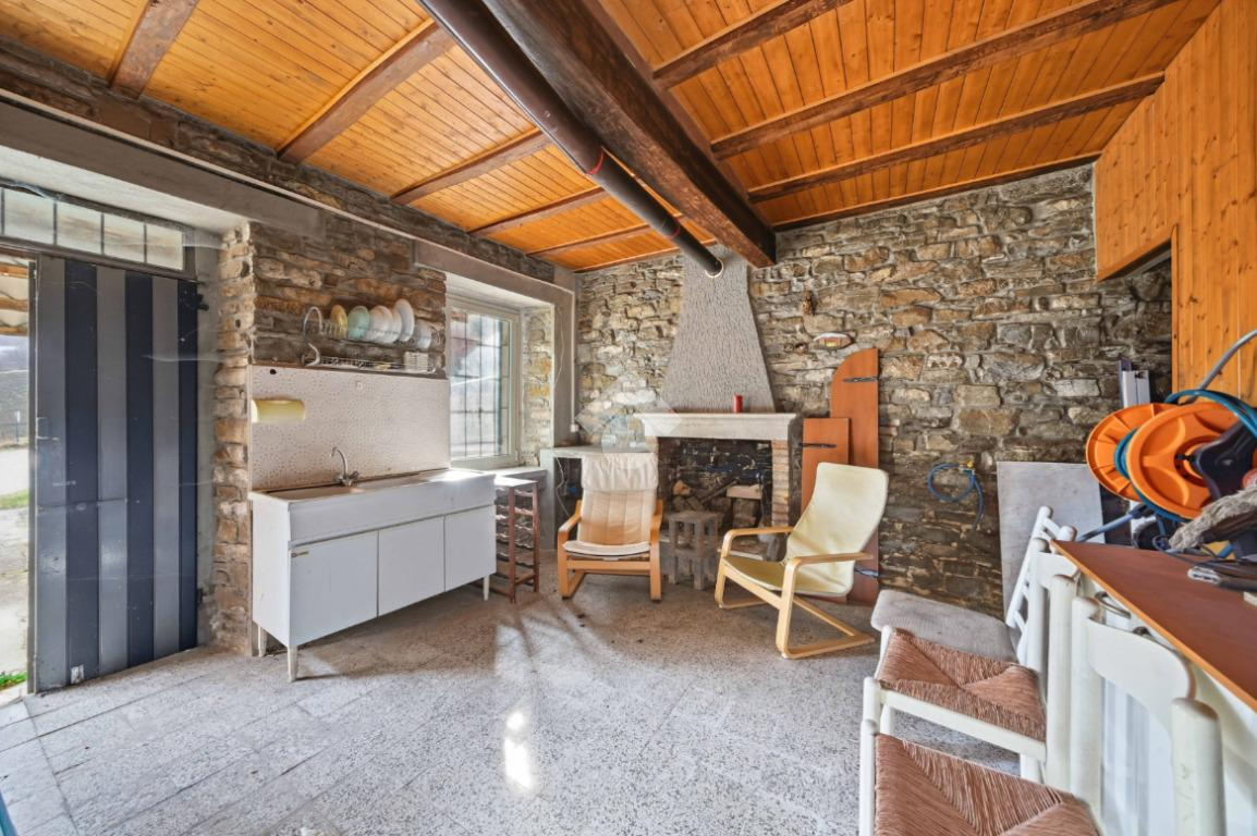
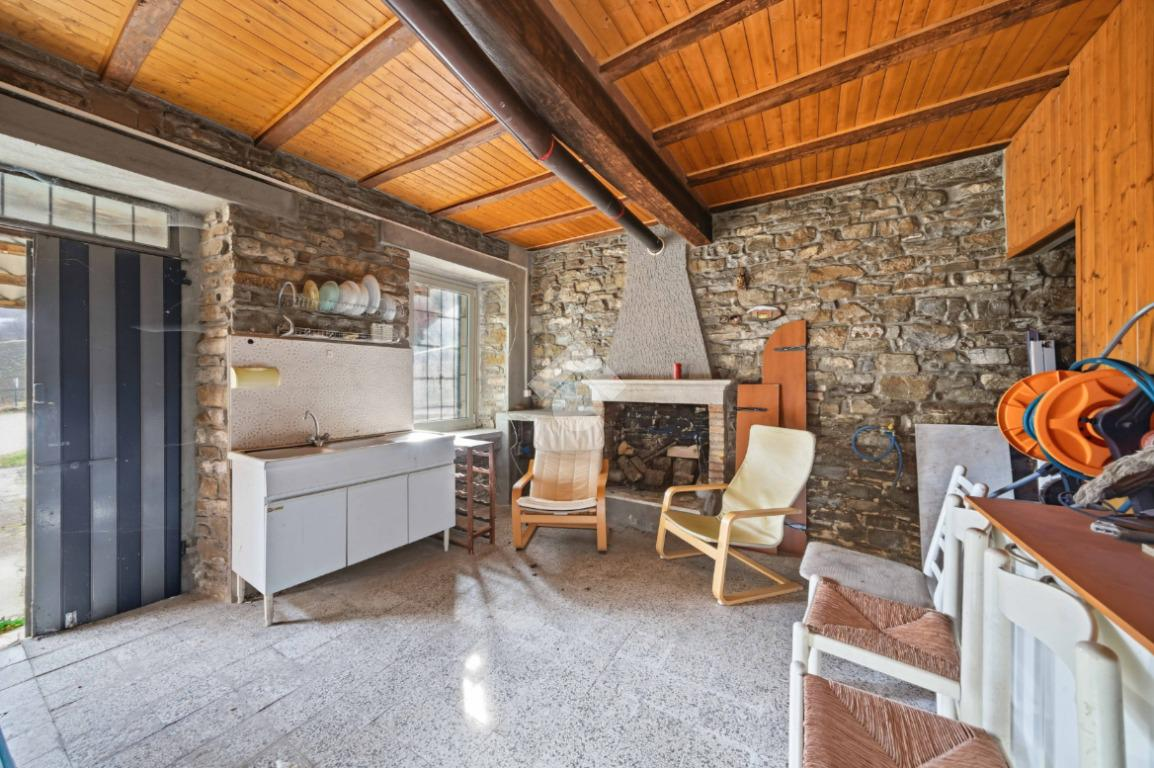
- side table [668,509,719,592]
